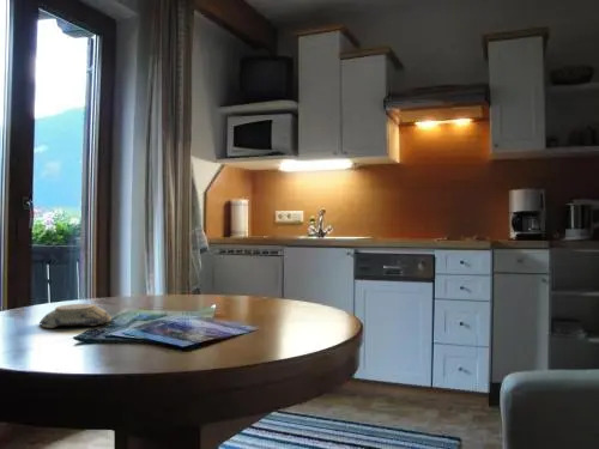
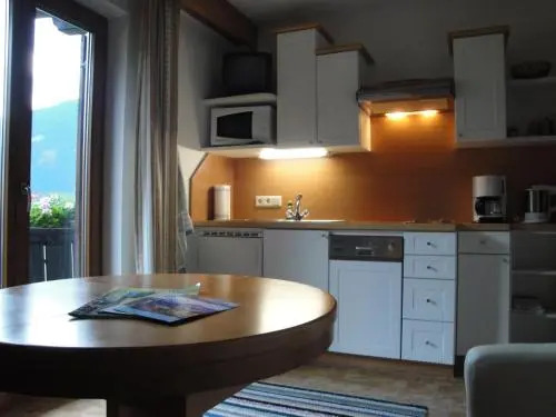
- decorative bowl [38,303,113,329]
